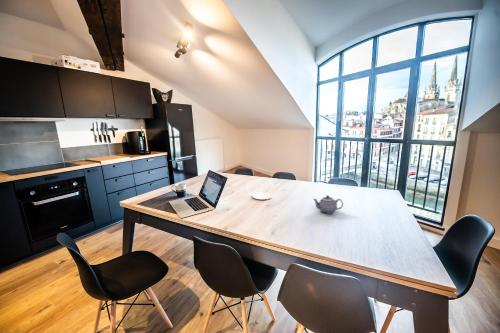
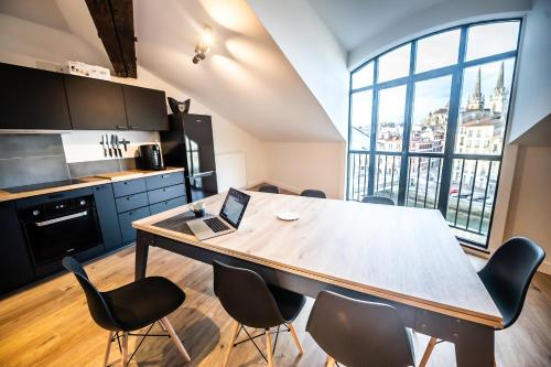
- teapot [312,194,344,215]
